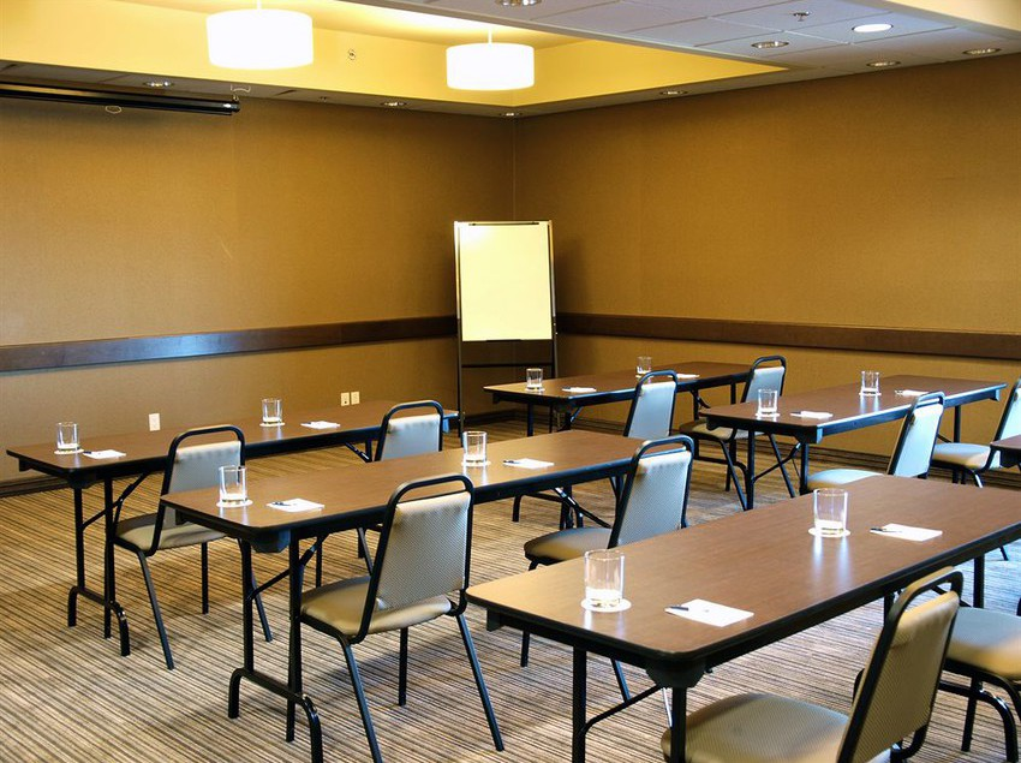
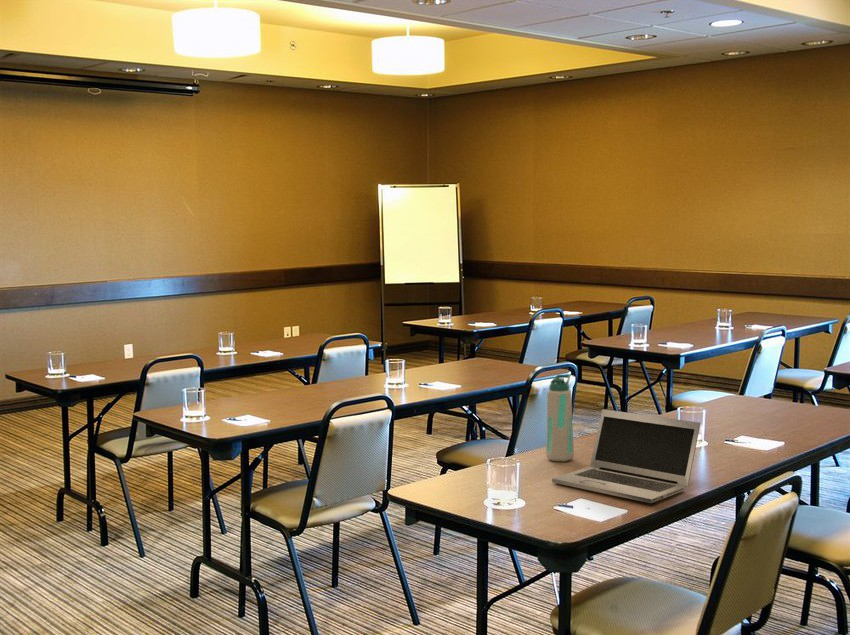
+ water bottle [545,374,575,462]
+ laptop [551,408,701,504]
